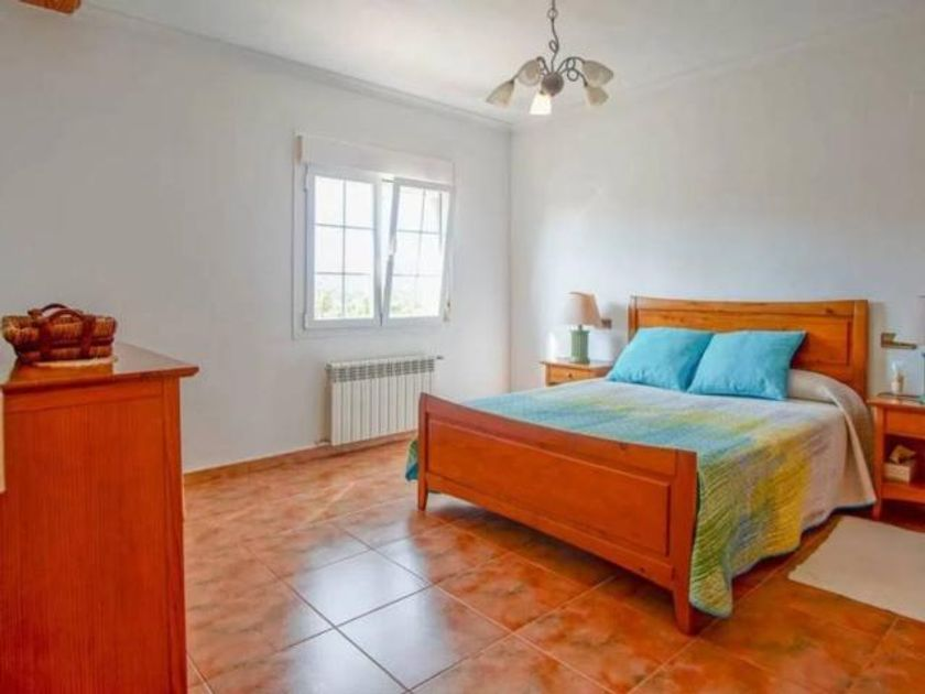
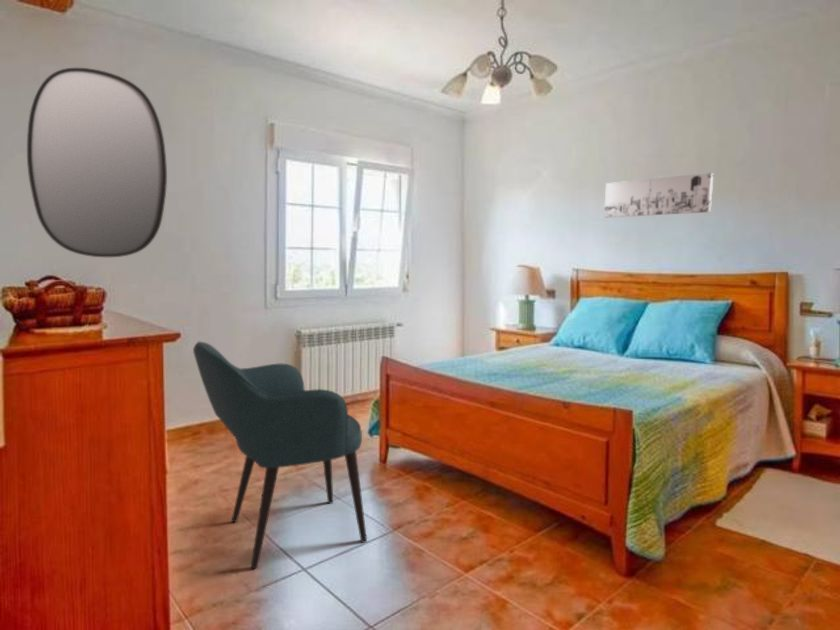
+ home mirror [26,67,168,258]
+ wall art [603,172,714,219]
+ armchair [192,340,368,570]
